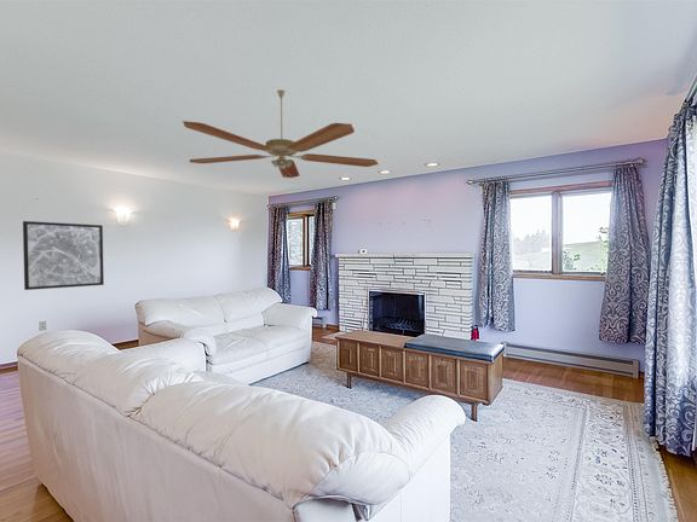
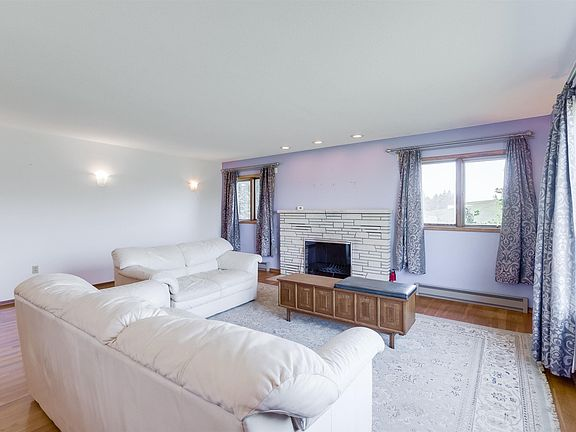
- ceiling fan [182,88,380,179]
- wall art [22,220,105,291]
